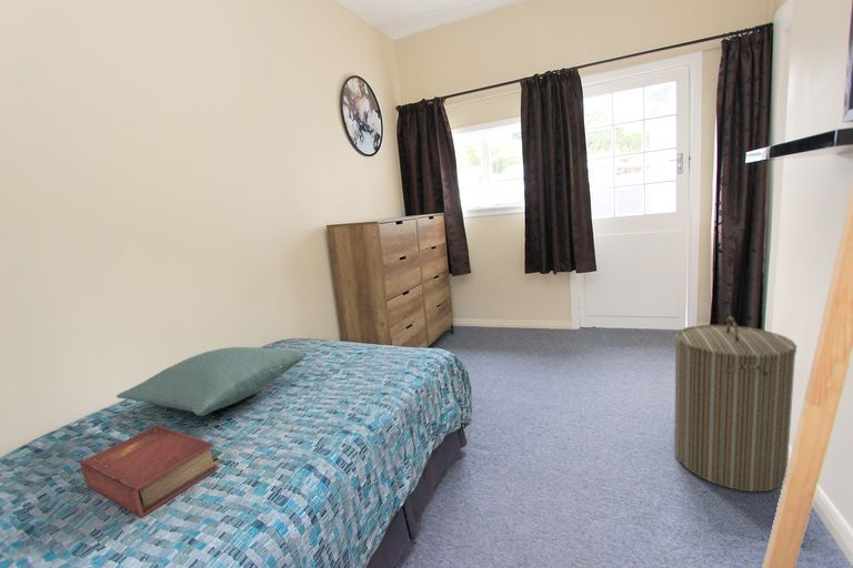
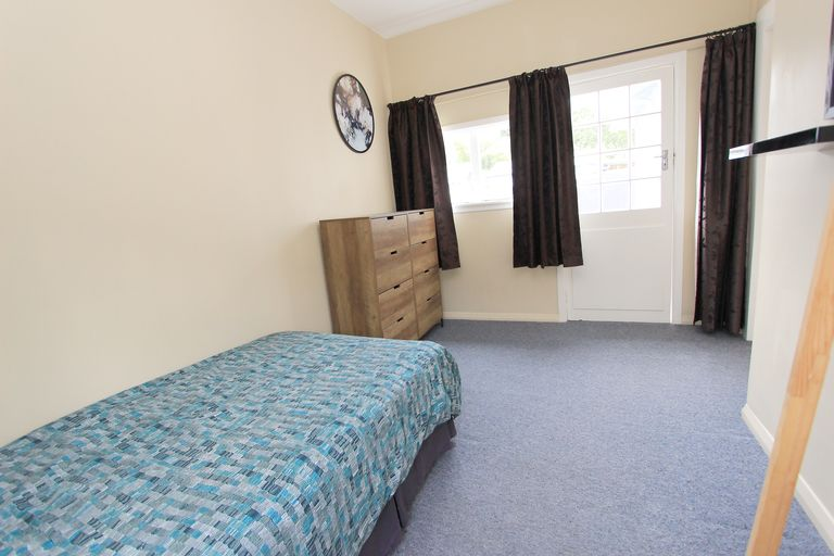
- book [79,424,220,518]
- laundry hamper [673,315,797,493]
- pillow [116,346,309,417]
